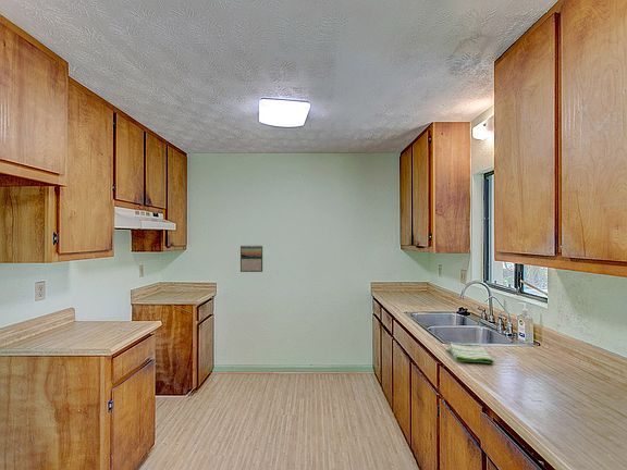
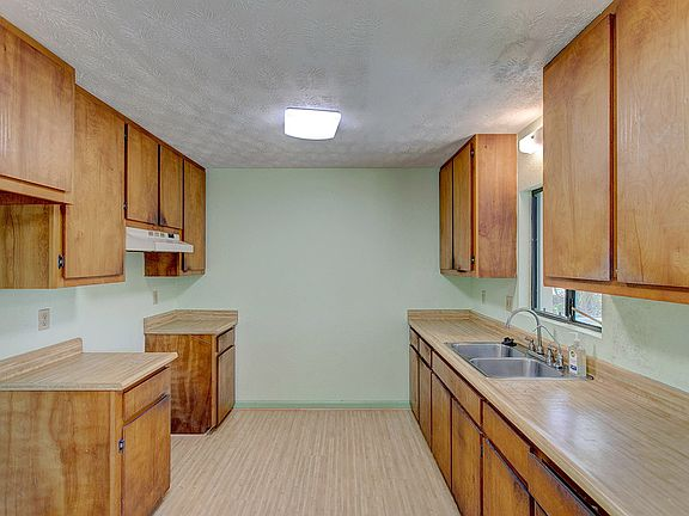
- calendar [239,244,263,273]
- dish towel [447,342,494,364]
